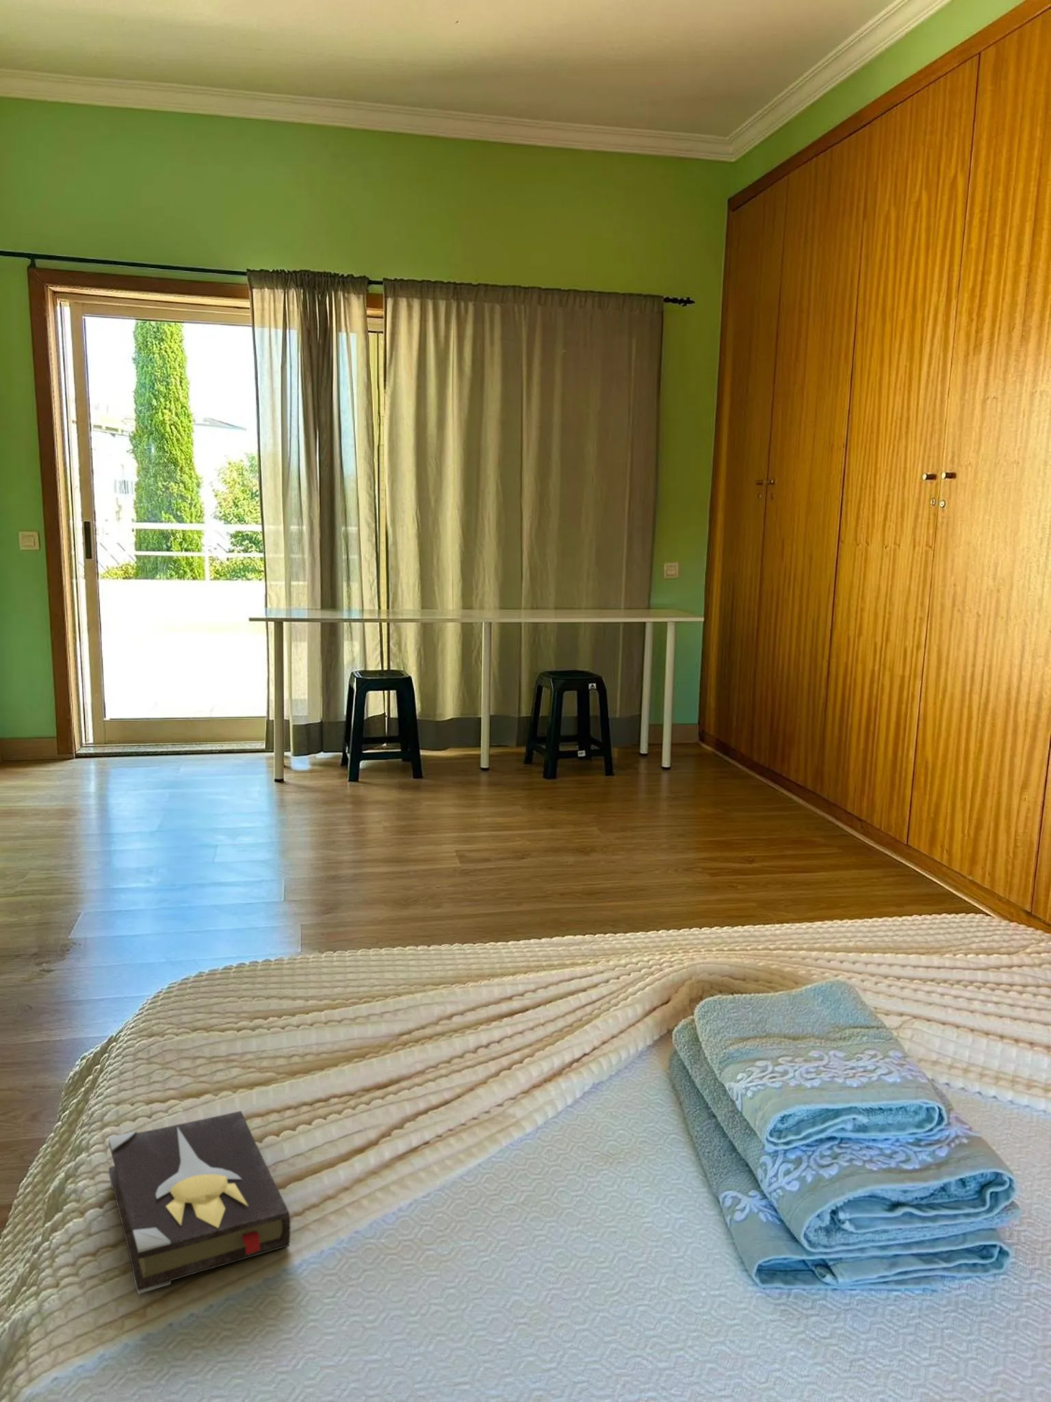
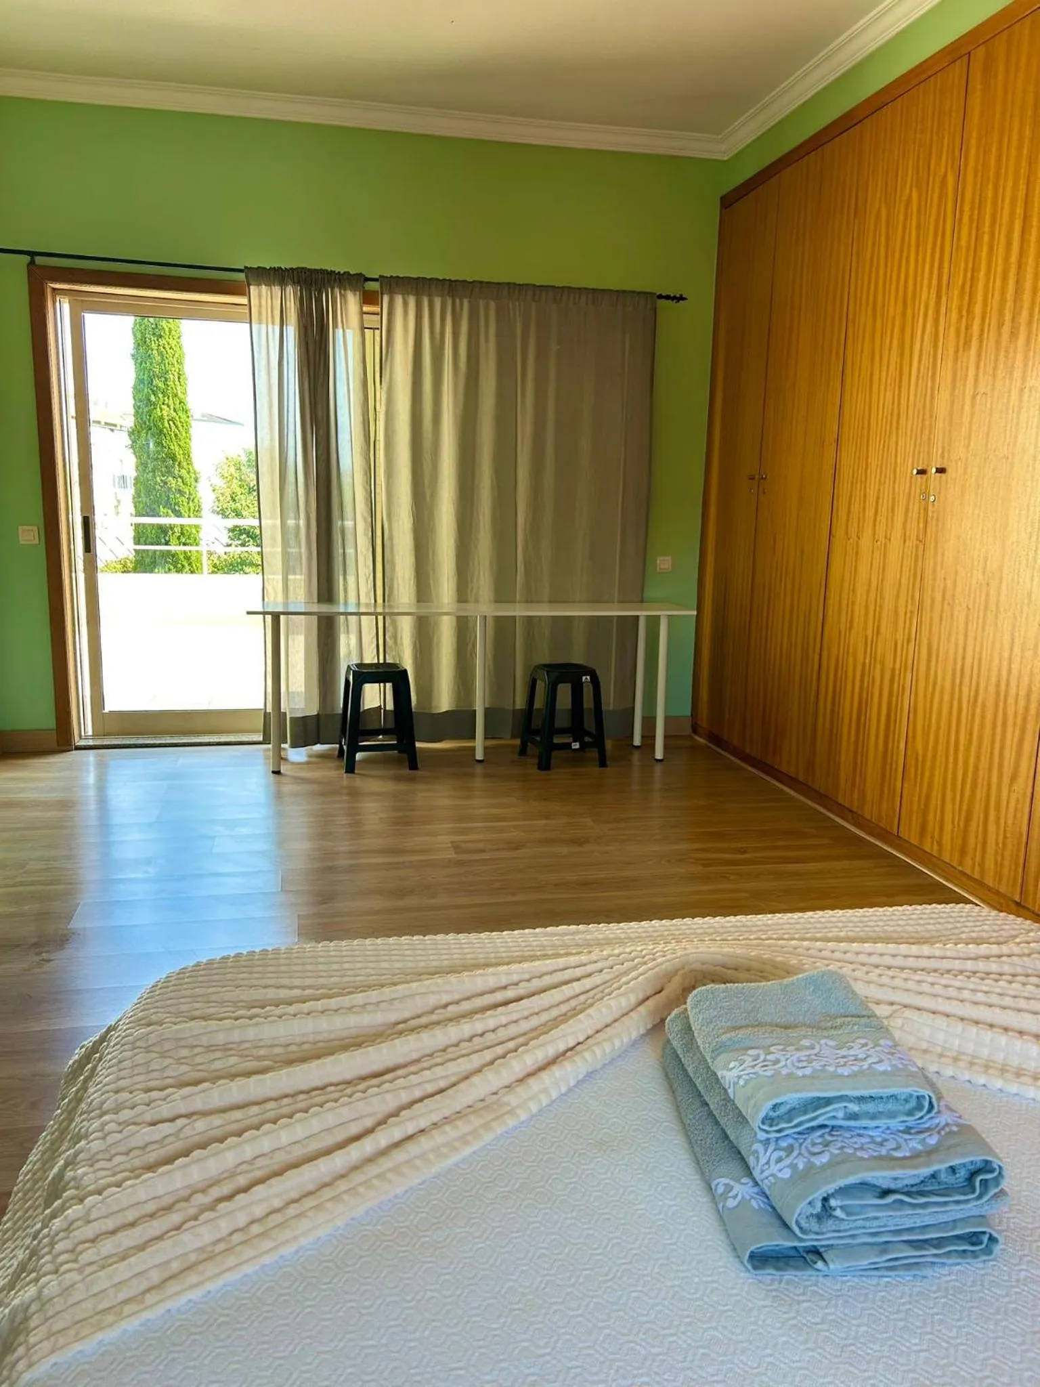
- hardback book [108,1111,291,1295]
